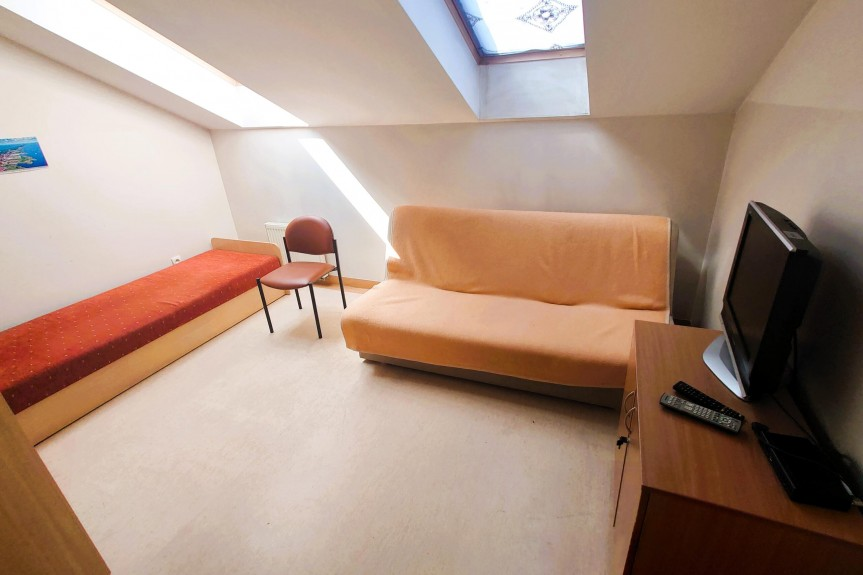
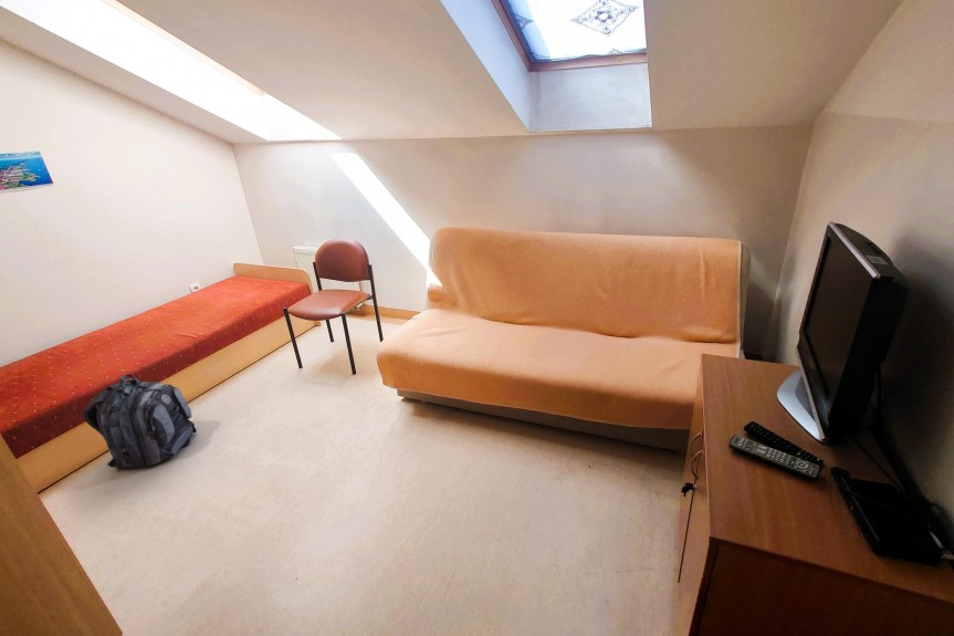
+ backpack [82,374,198,470]
